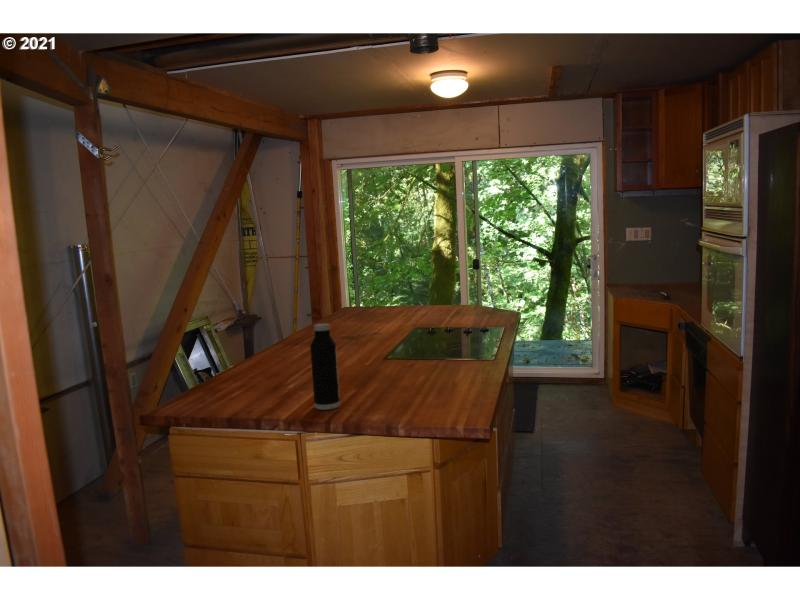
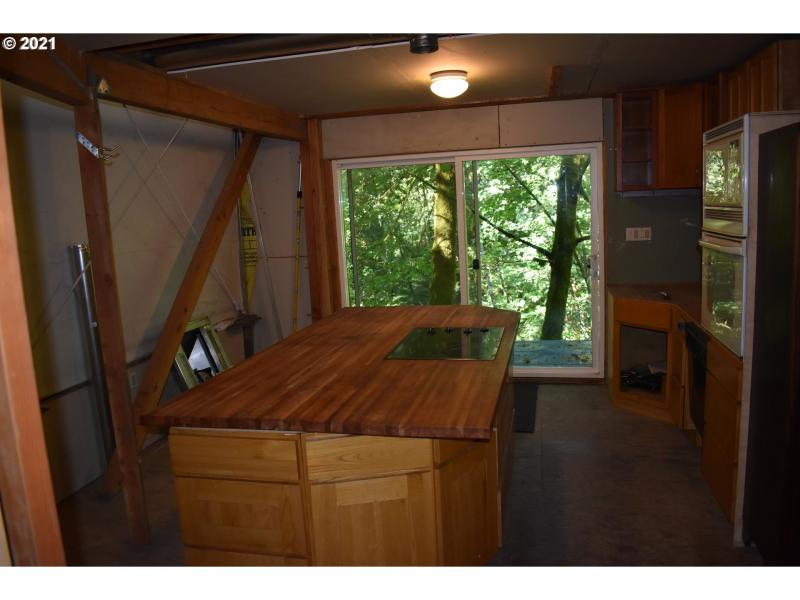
- water bottle [309,323,341,411]
